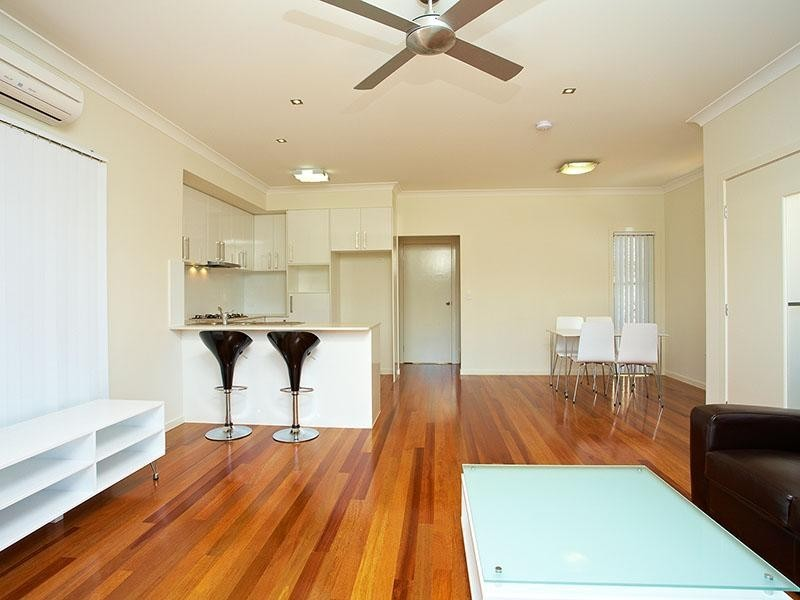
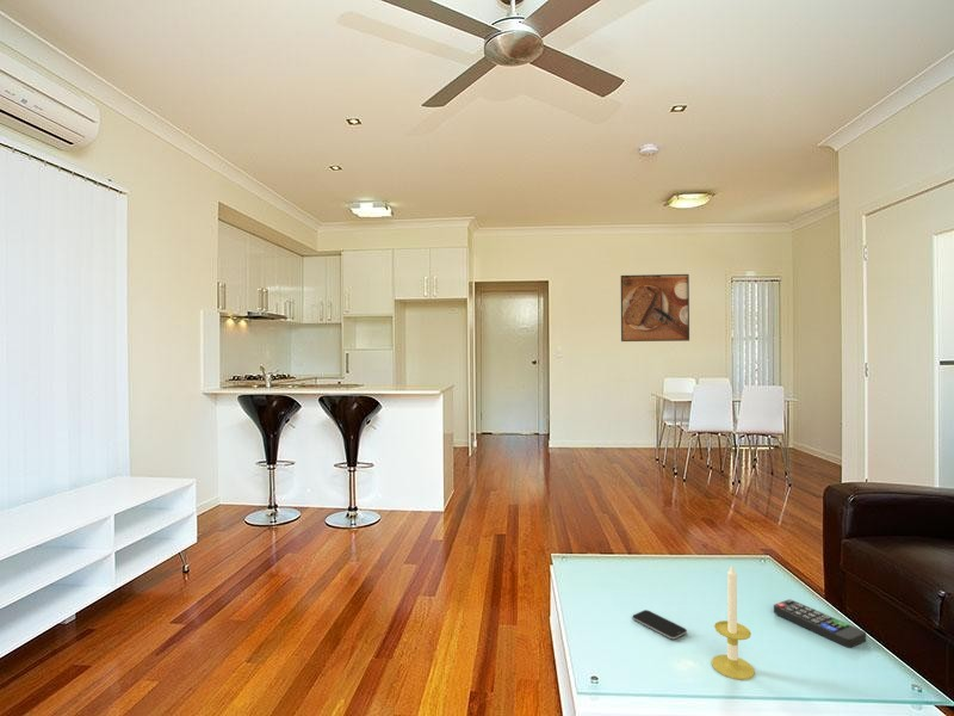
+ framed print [620,273,690,342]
+ candle [711,564,756,681]
+ remote control [773,598,867,649]
+ smartphone [631,609,688,641]
